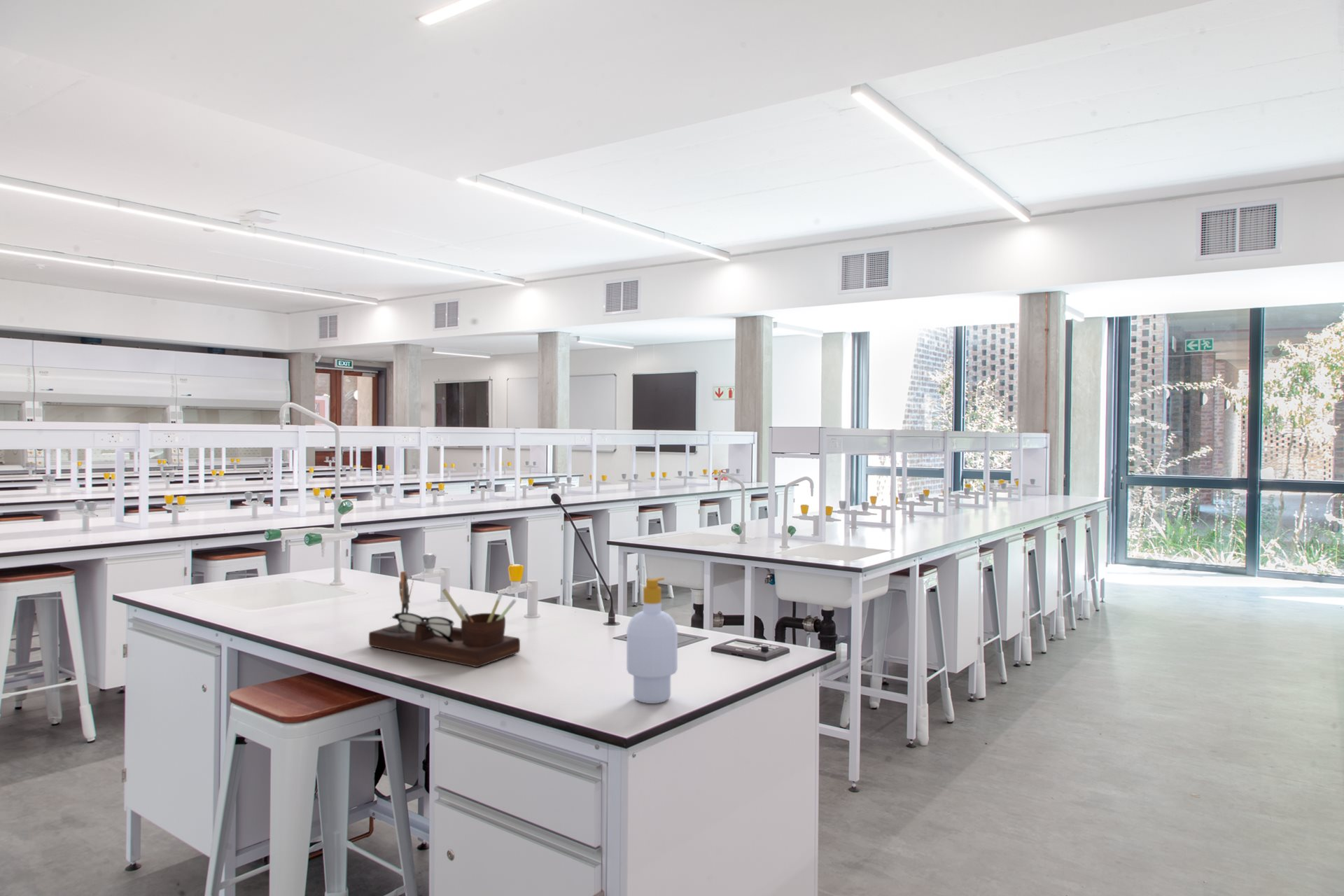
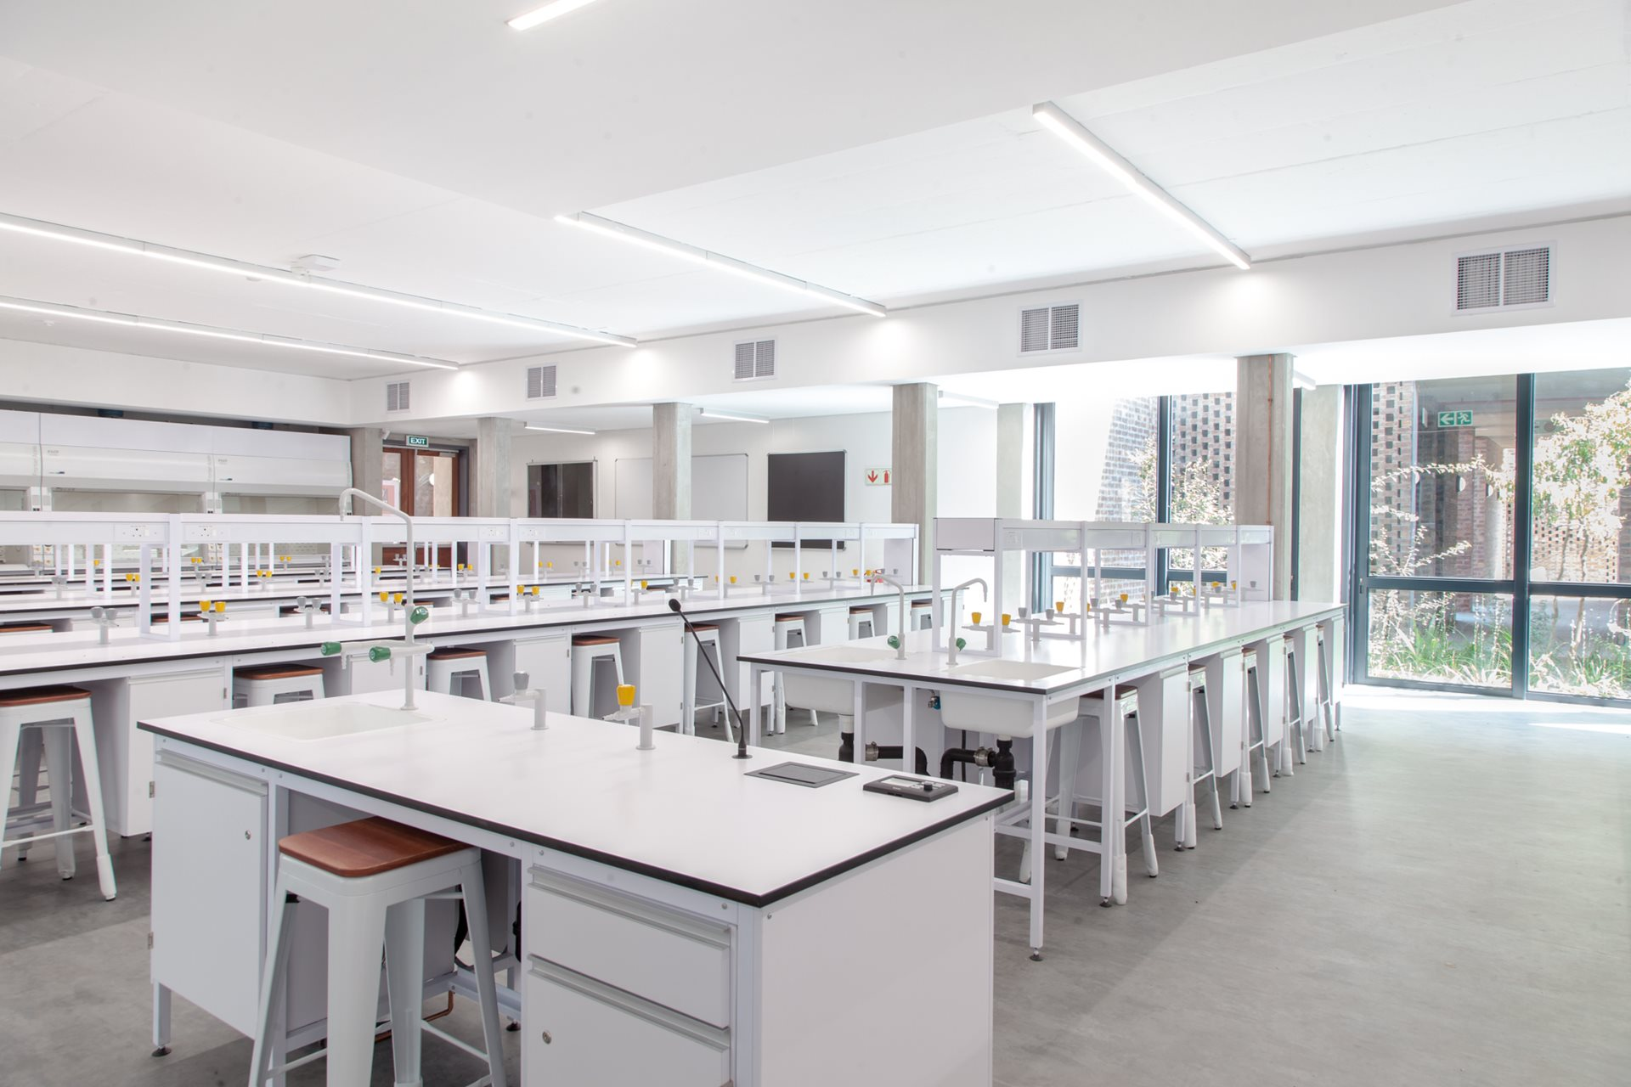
- desk organizer [368,570,521,668]
- soap bottle [626,577,678,704]
